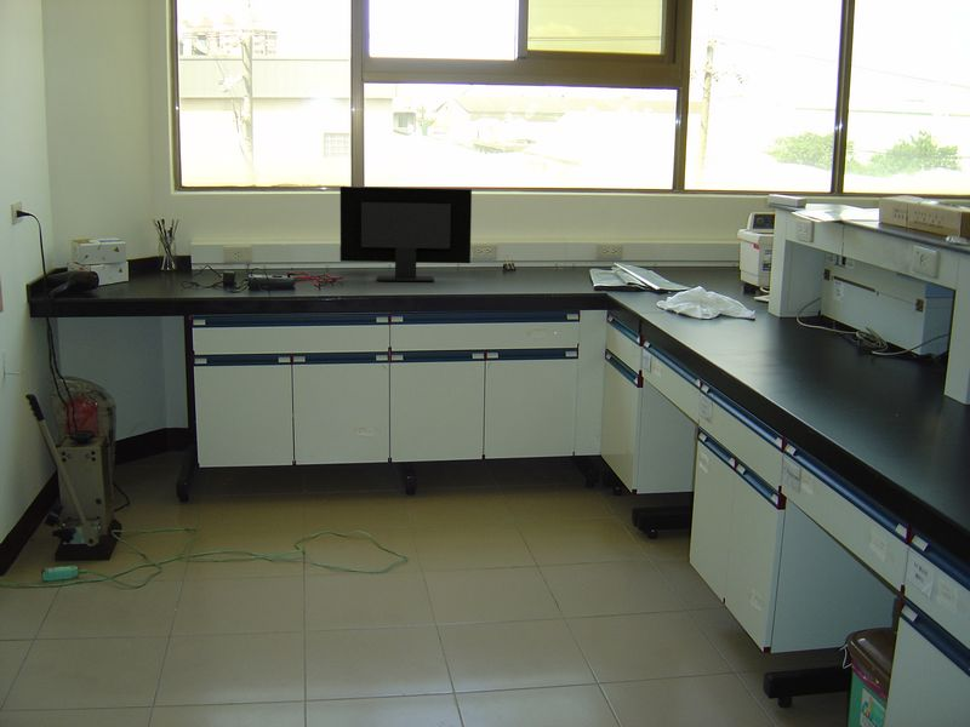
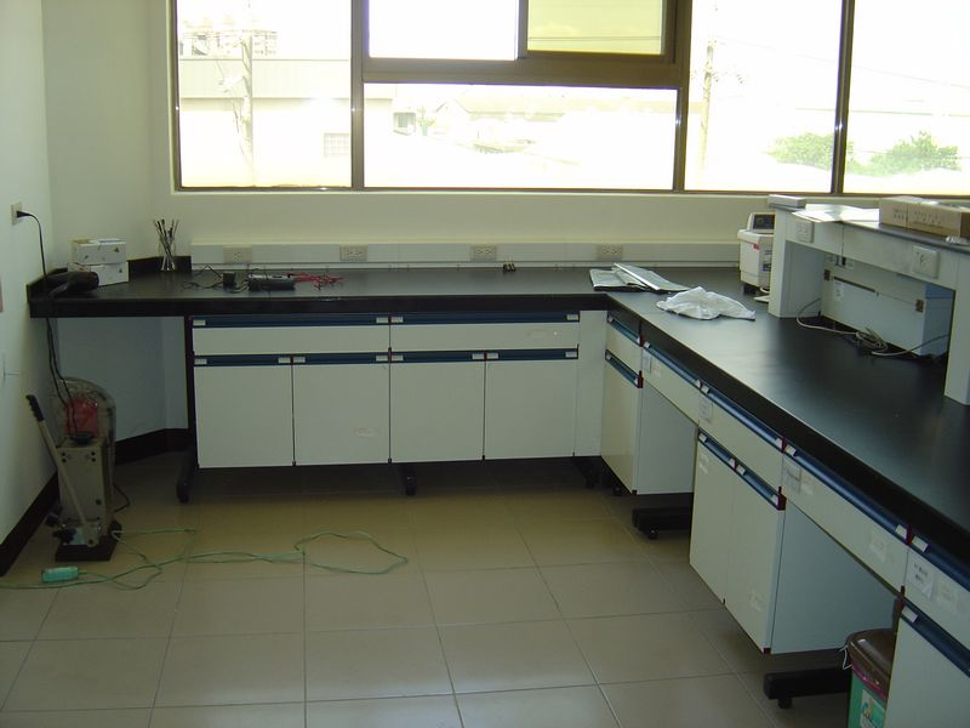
- computer monitor [340,185,473,282]
